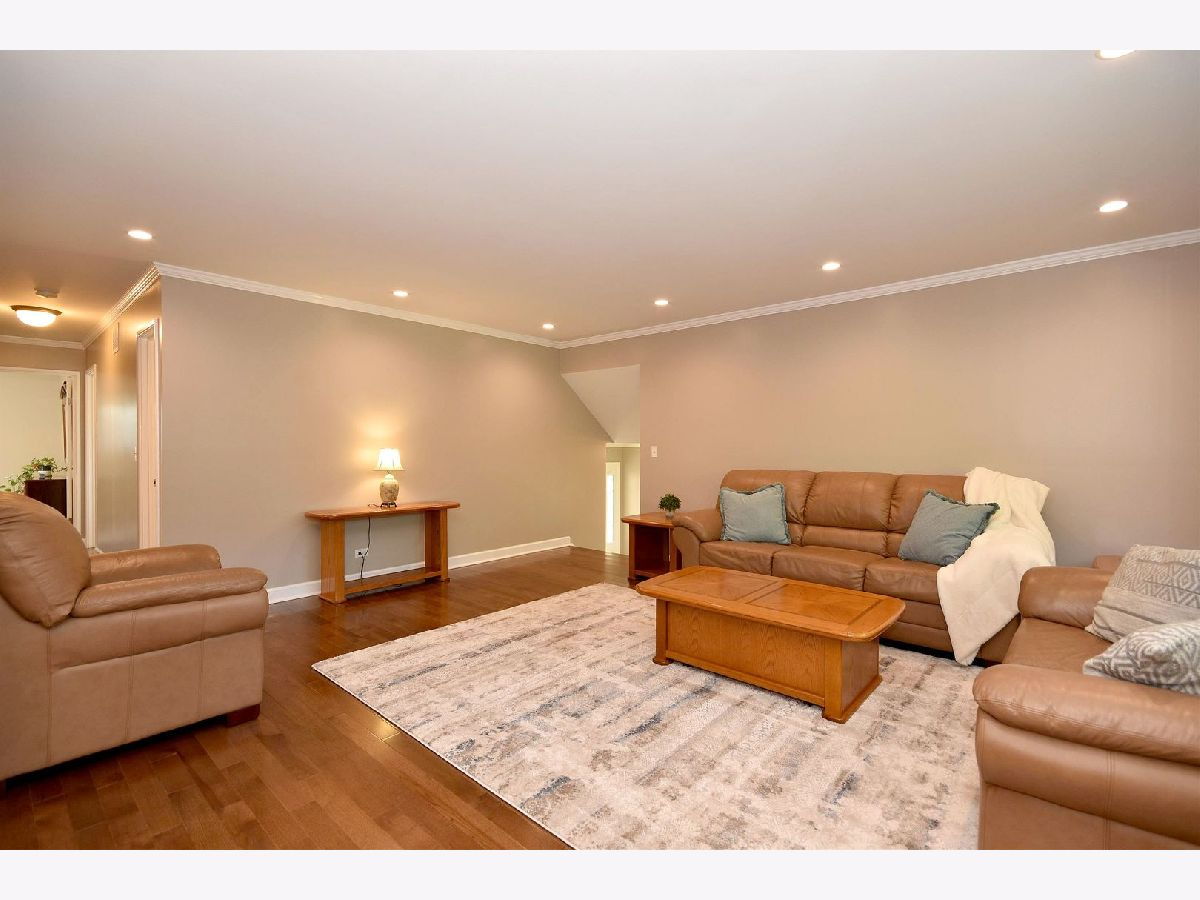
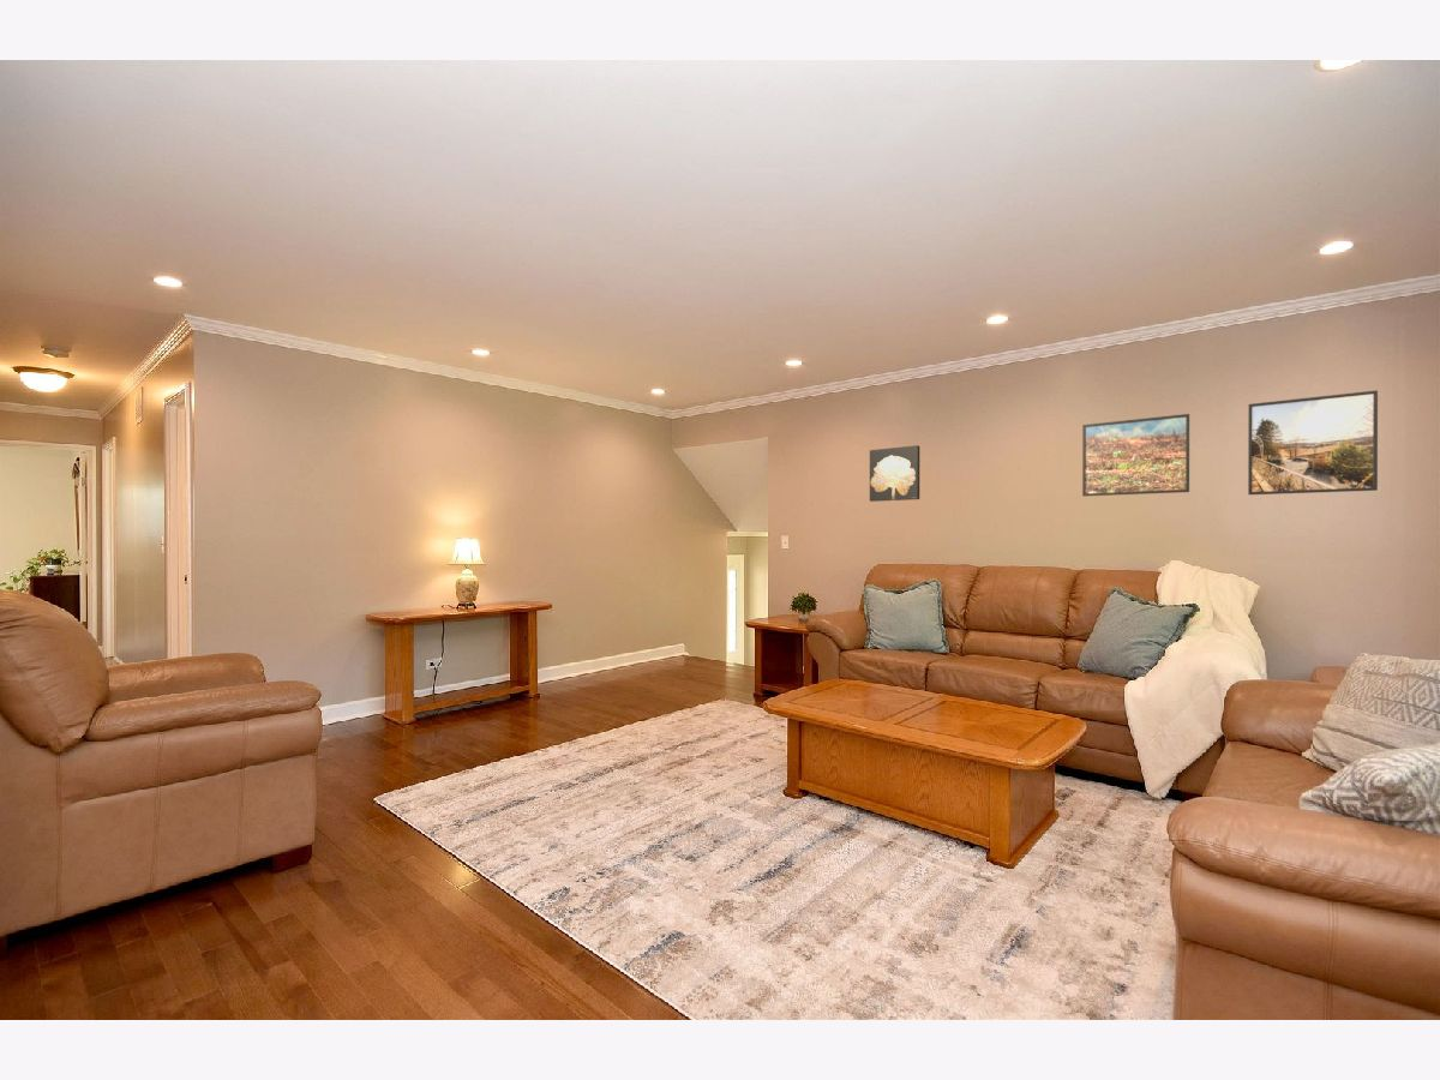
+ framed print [1247,389,1379,496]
+ wall art [869,444,920,503]
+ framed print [1081,413,1190,497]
